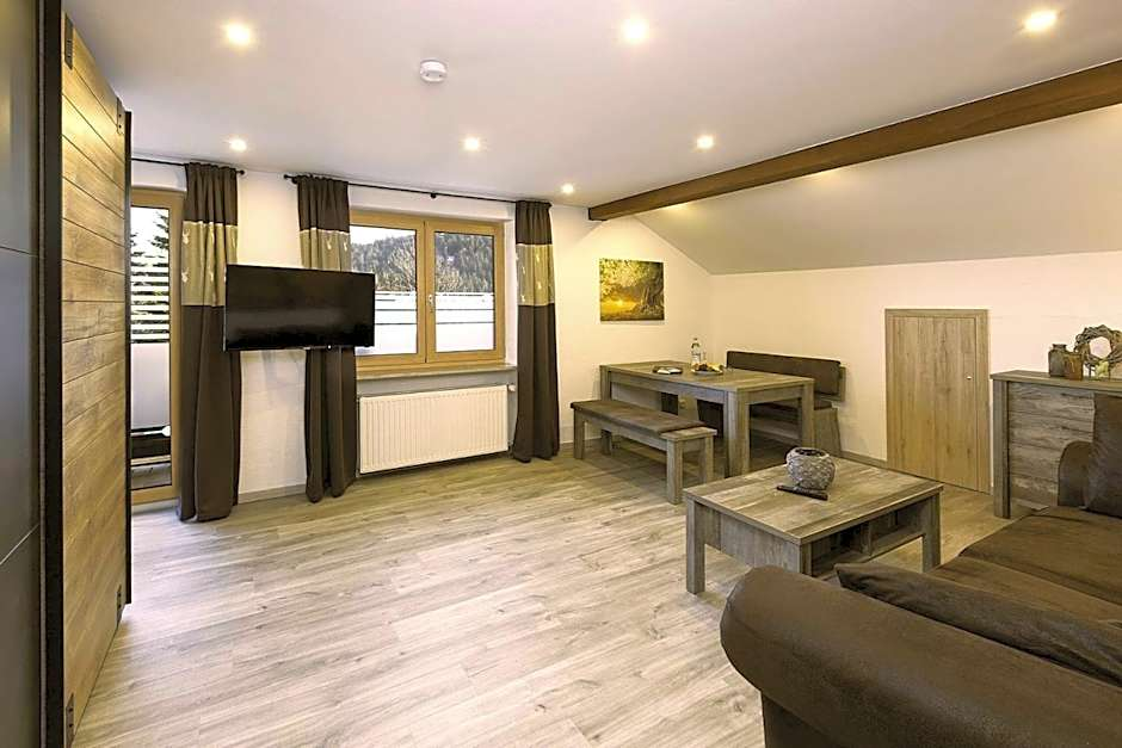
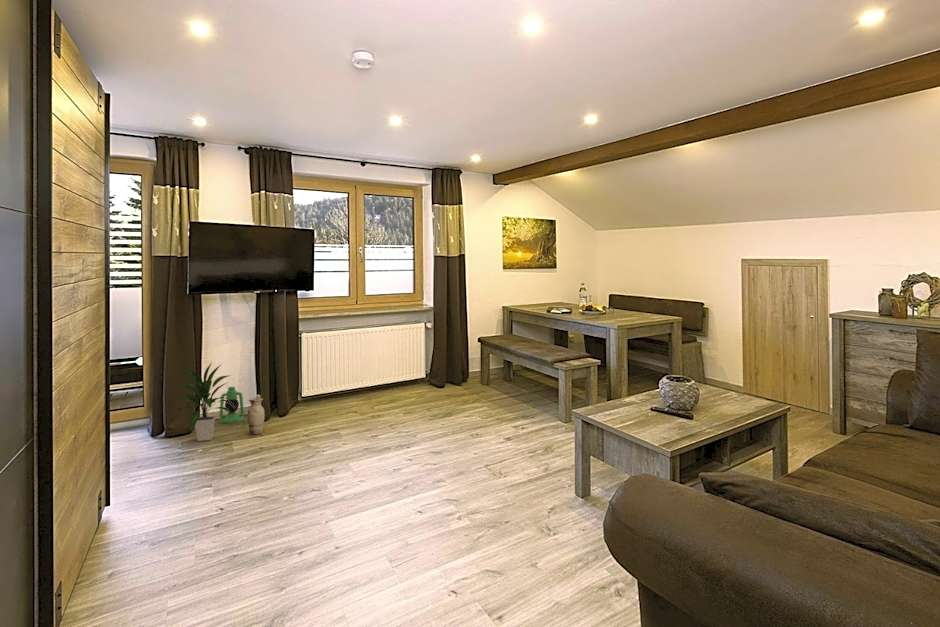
+ ceramic jug [247,394,266,435]
+ indoor plant [172,361,235,442]
+ lantern [218,386,245,425]
